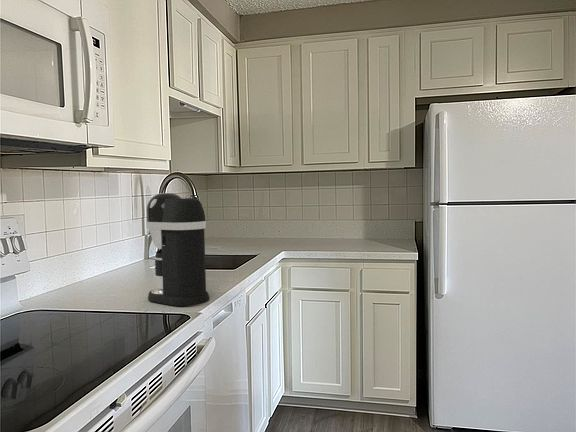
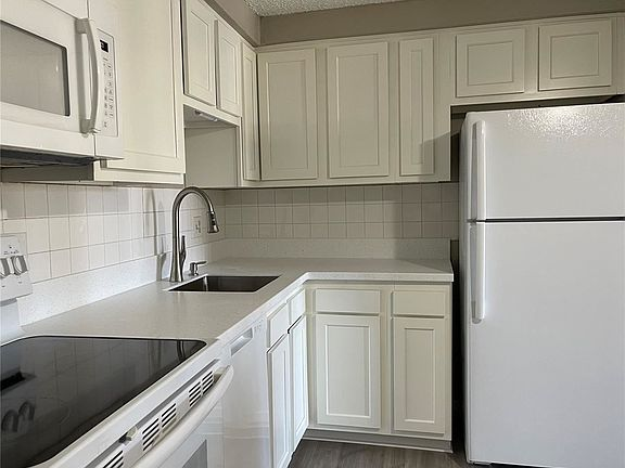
- coffee maker [145,192,210,307]
